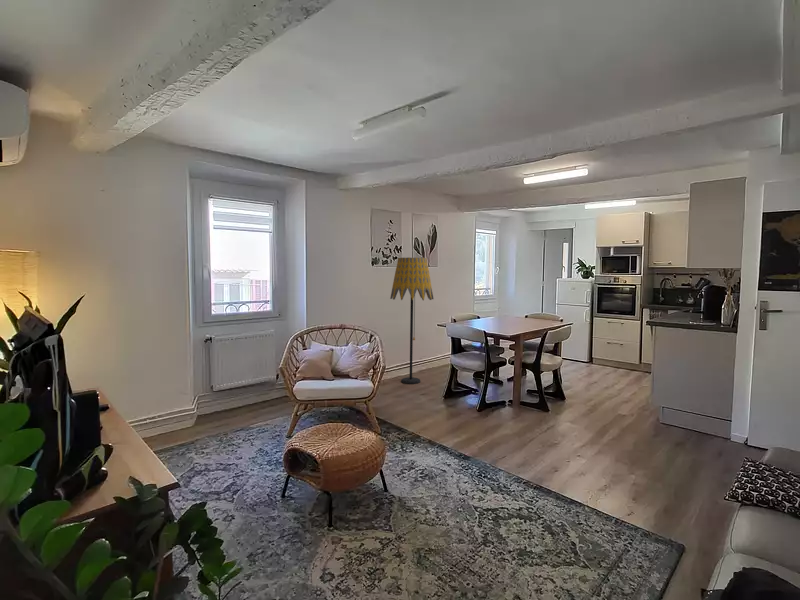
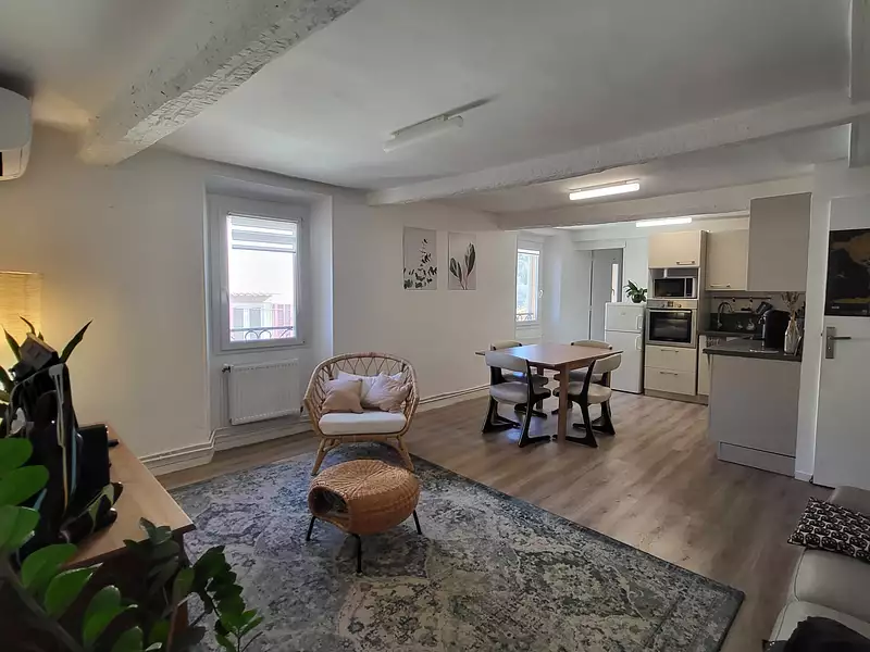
- floor lamp [389,257,435,385]
